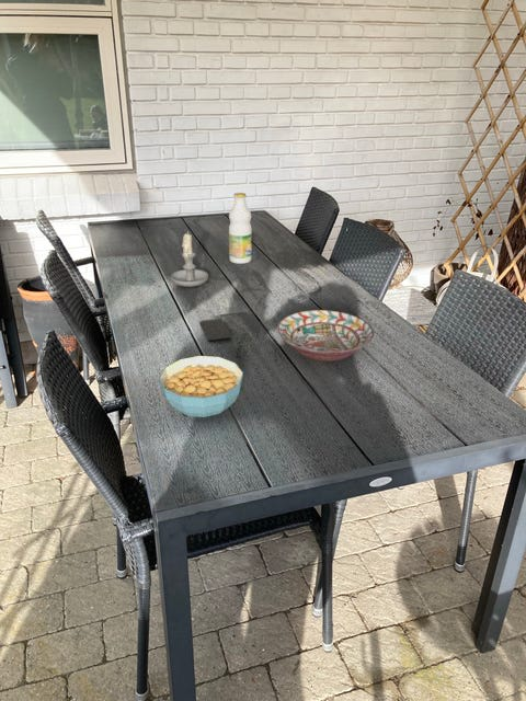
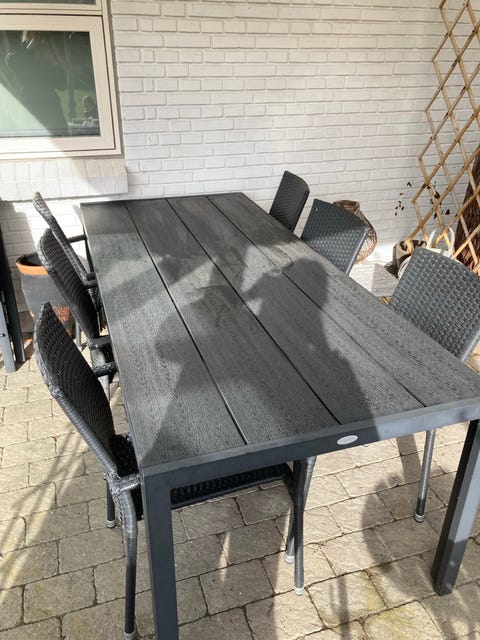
- decorative bowl [276,309,375,363]
- candle [170,230,209,288]
- bottle [228,192,253,265]
- smartphone [198,319,233,343]
- cereal bowl [158,355,244,418]
